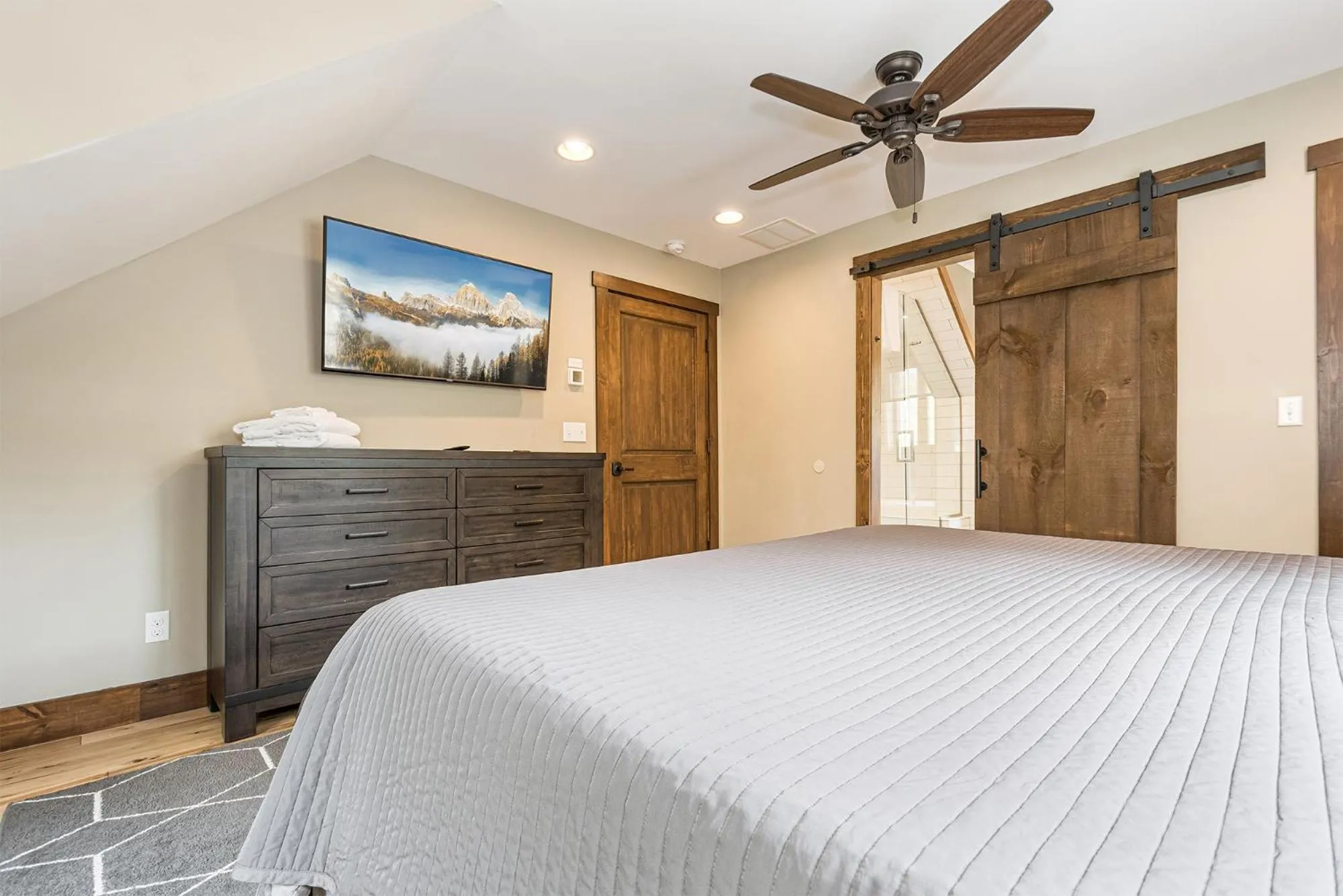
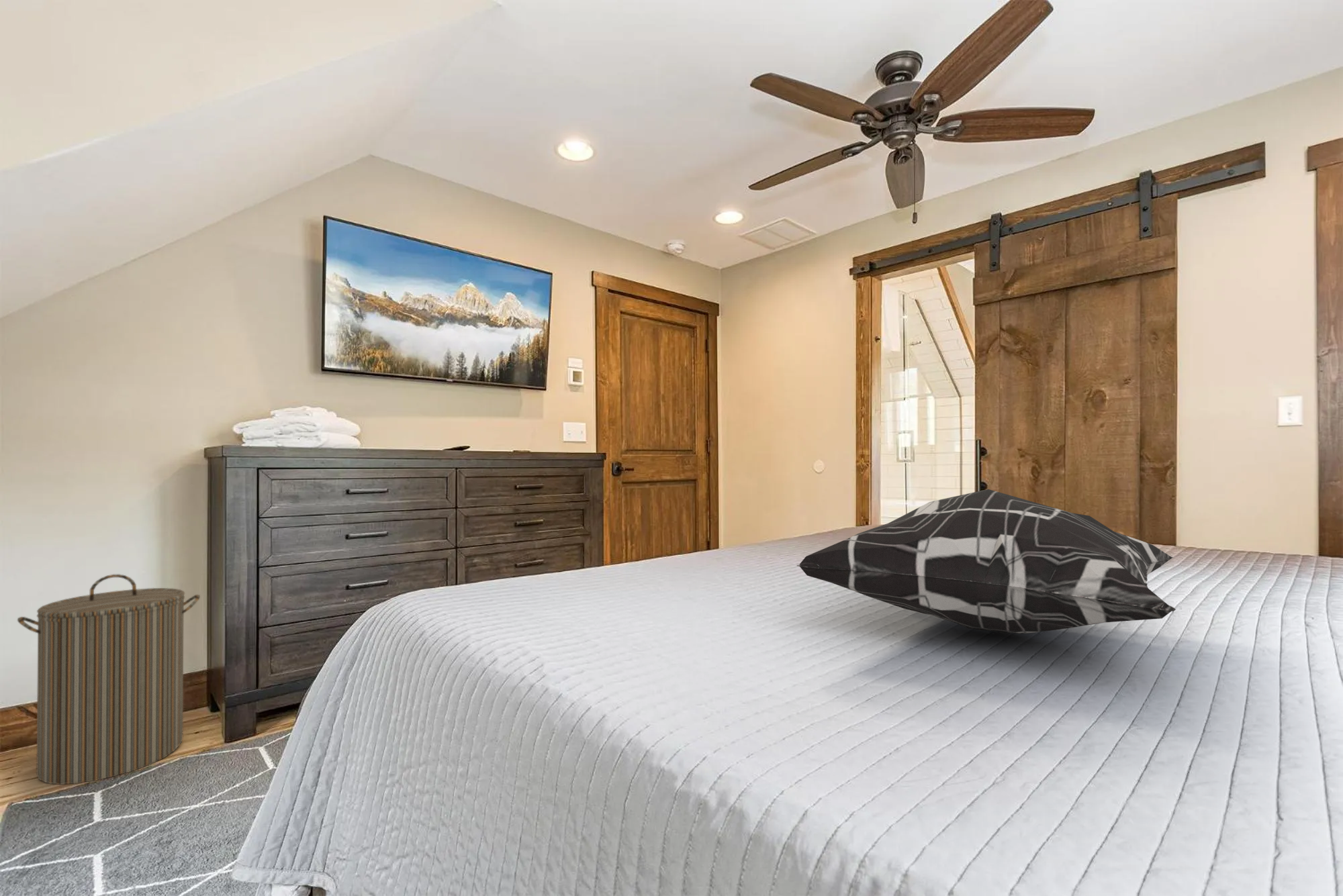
+ decorative pillow [796,489,1176,634]
+ laundry hamper [17,574,201,785]
